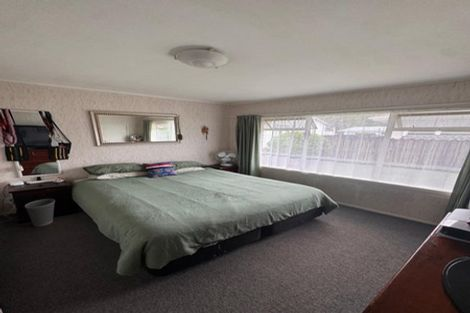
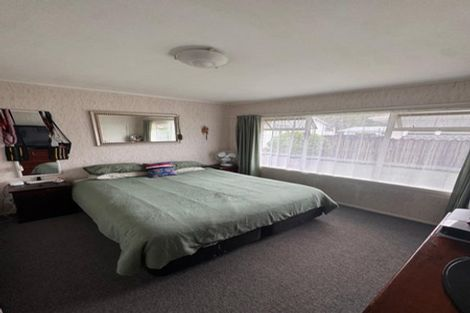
- wastebasket [24,198,56,227]
